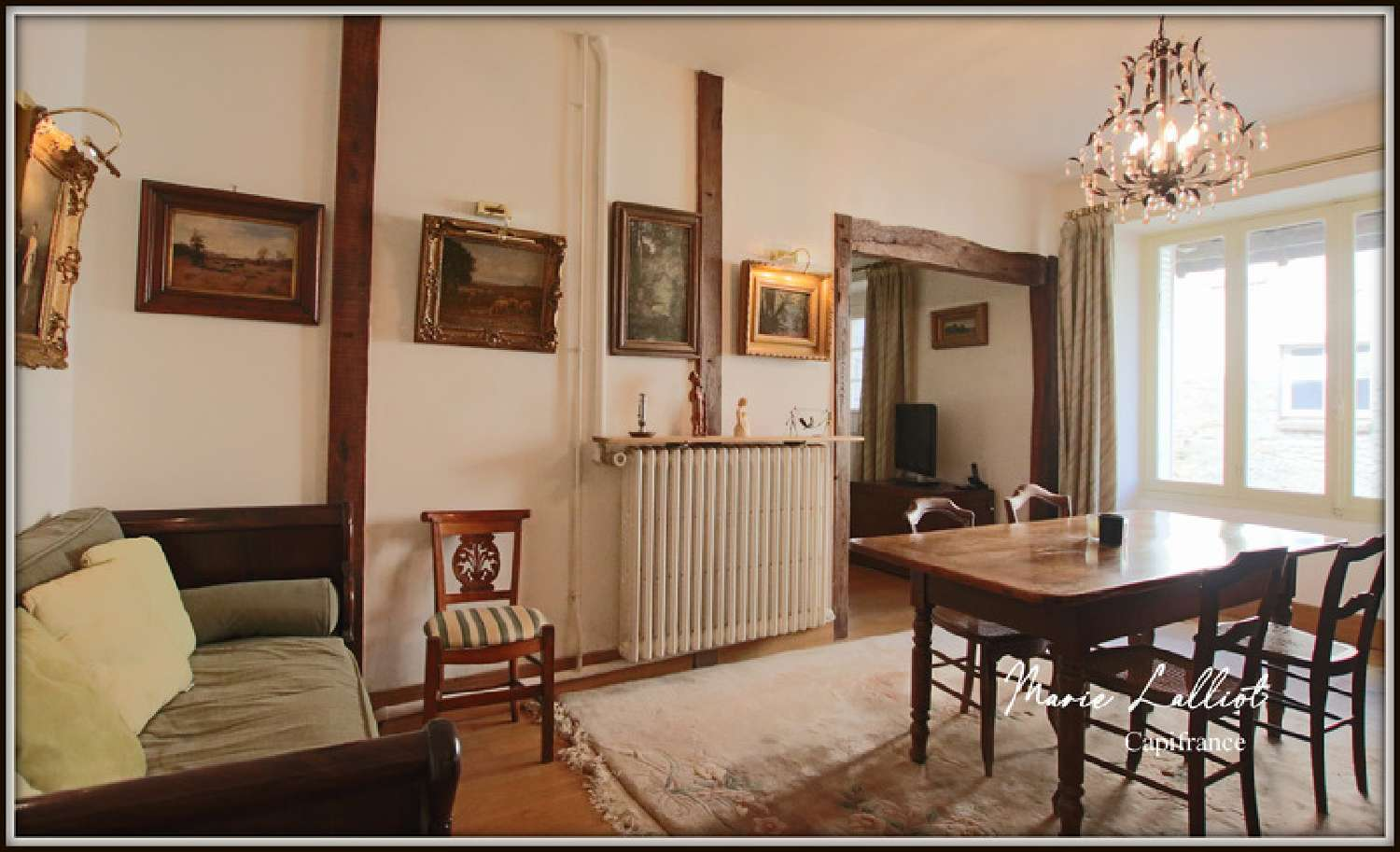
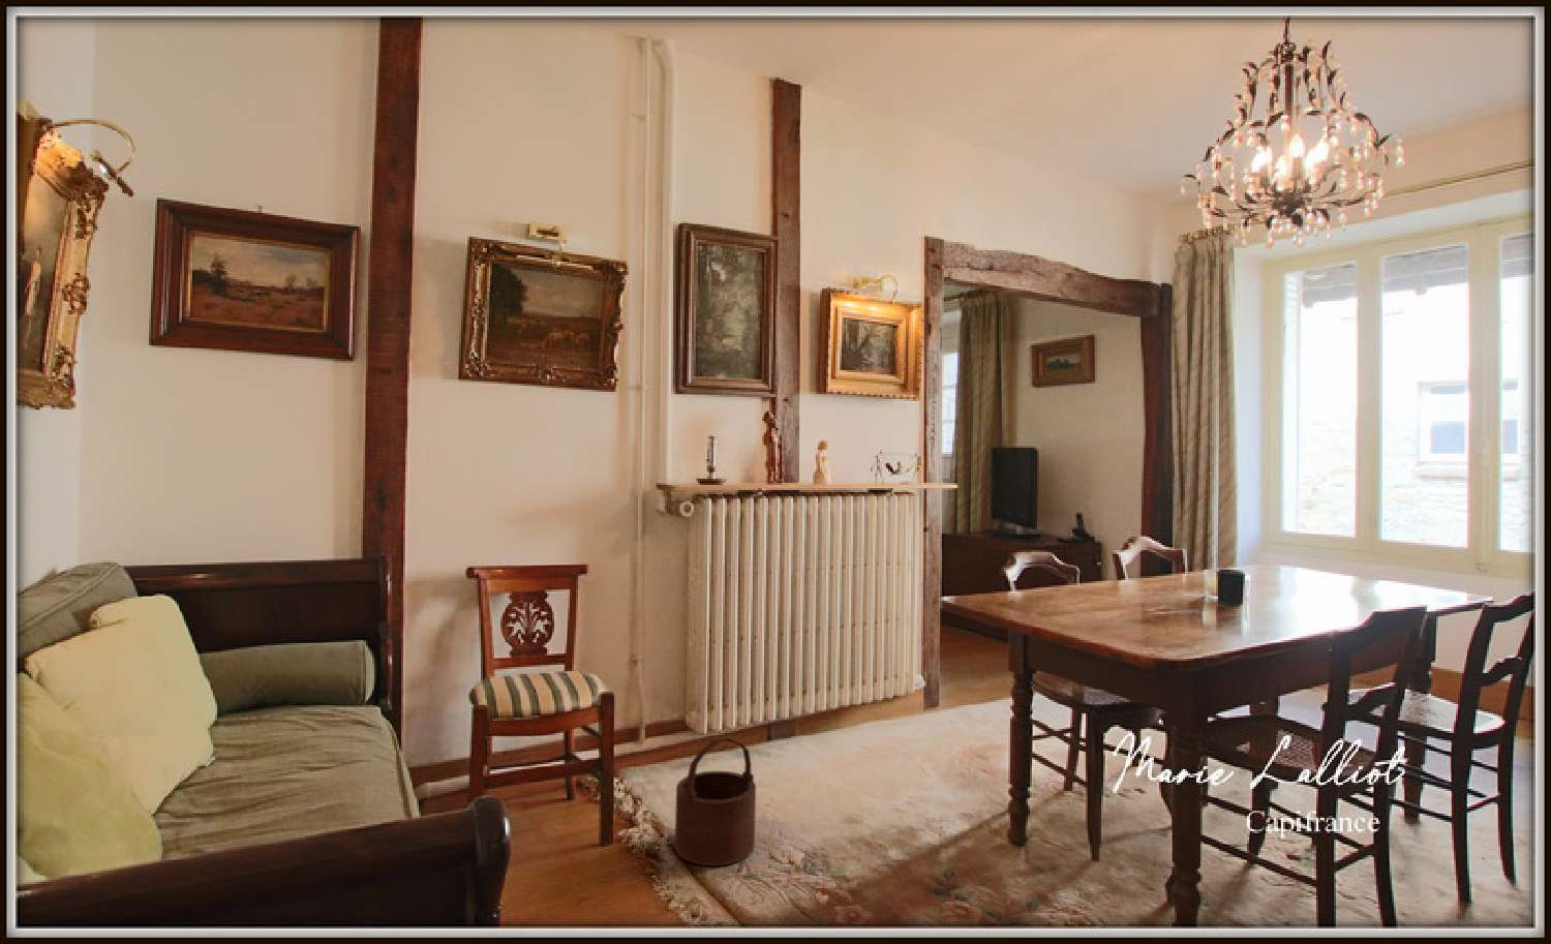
+ wooden bucket [675,735,757,868]
